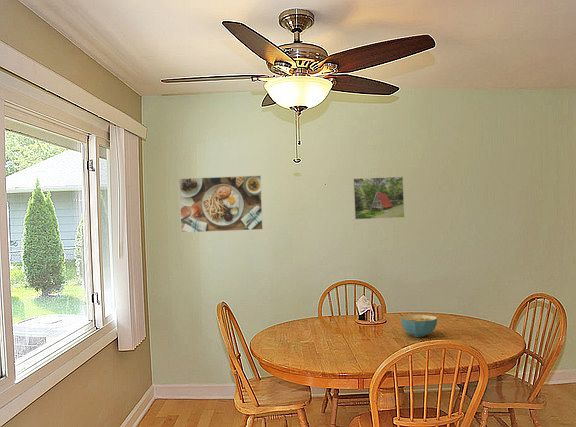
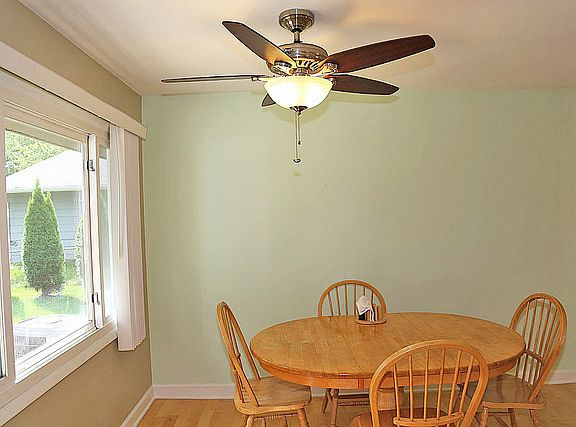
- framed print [178,174,264,234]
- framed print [352,176,406,221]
- cereal bowl [400,314,438,338]
